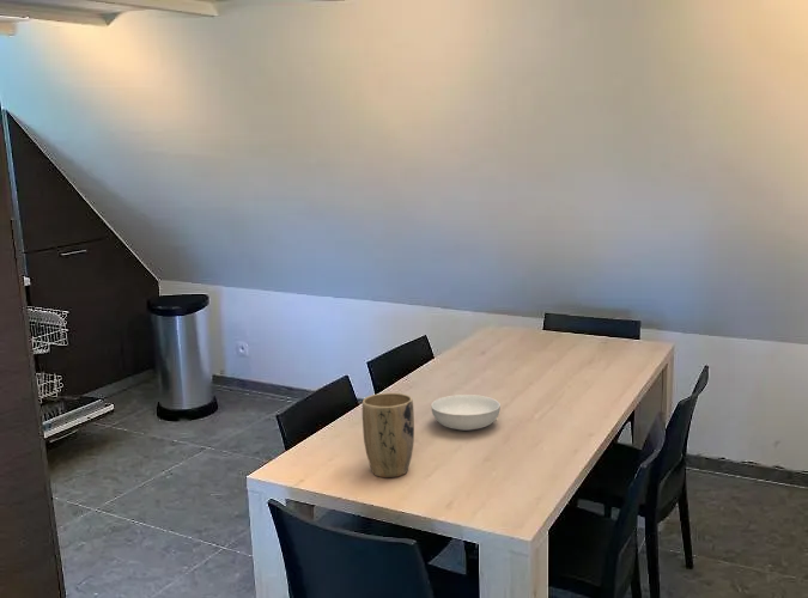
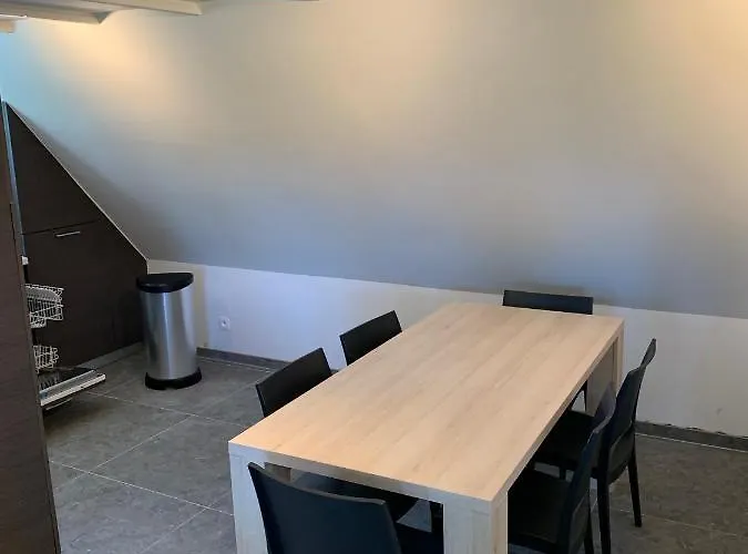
- serving bowl [430,393,502,432]
- plant pot [362,392,415,478]
